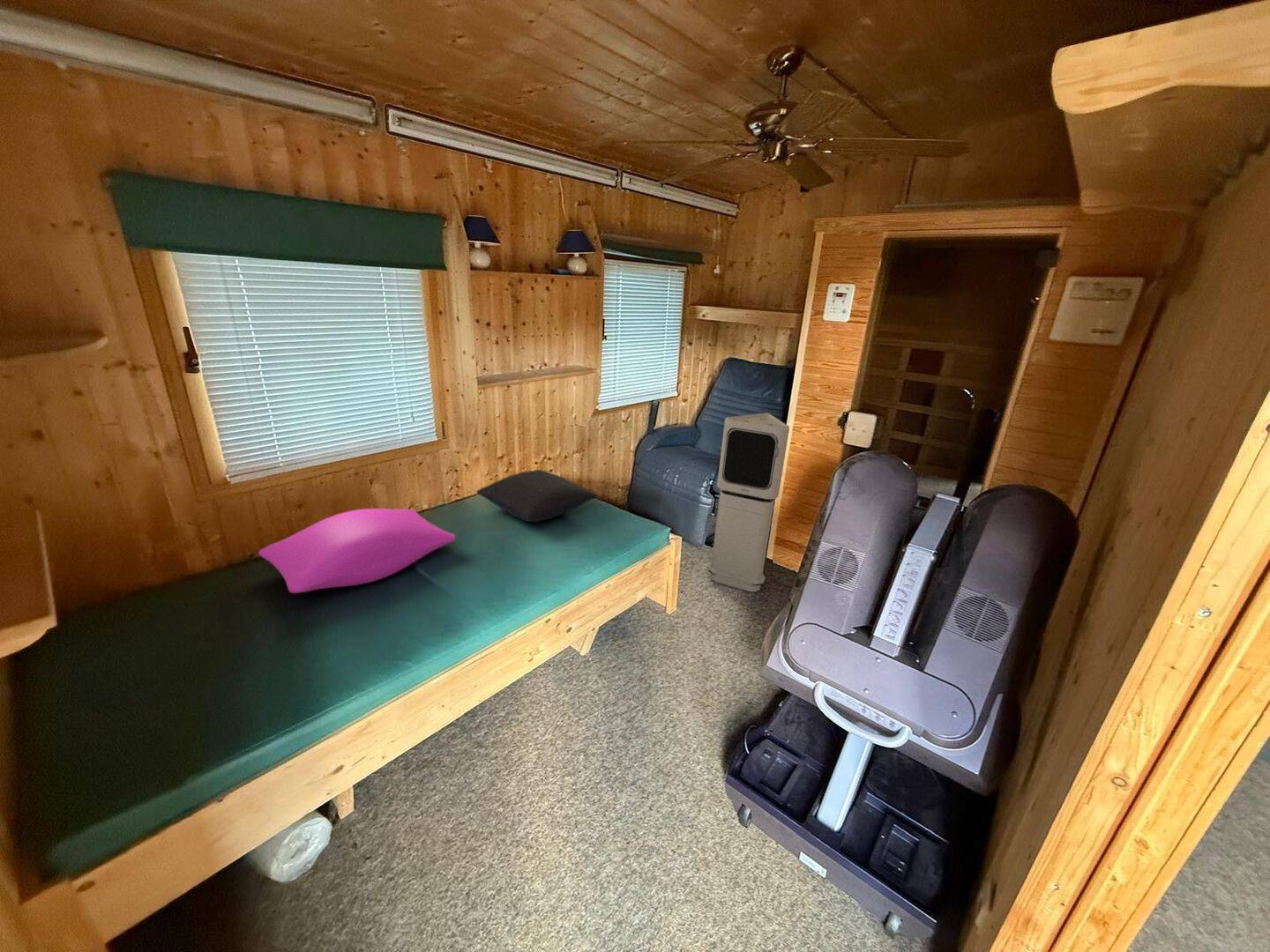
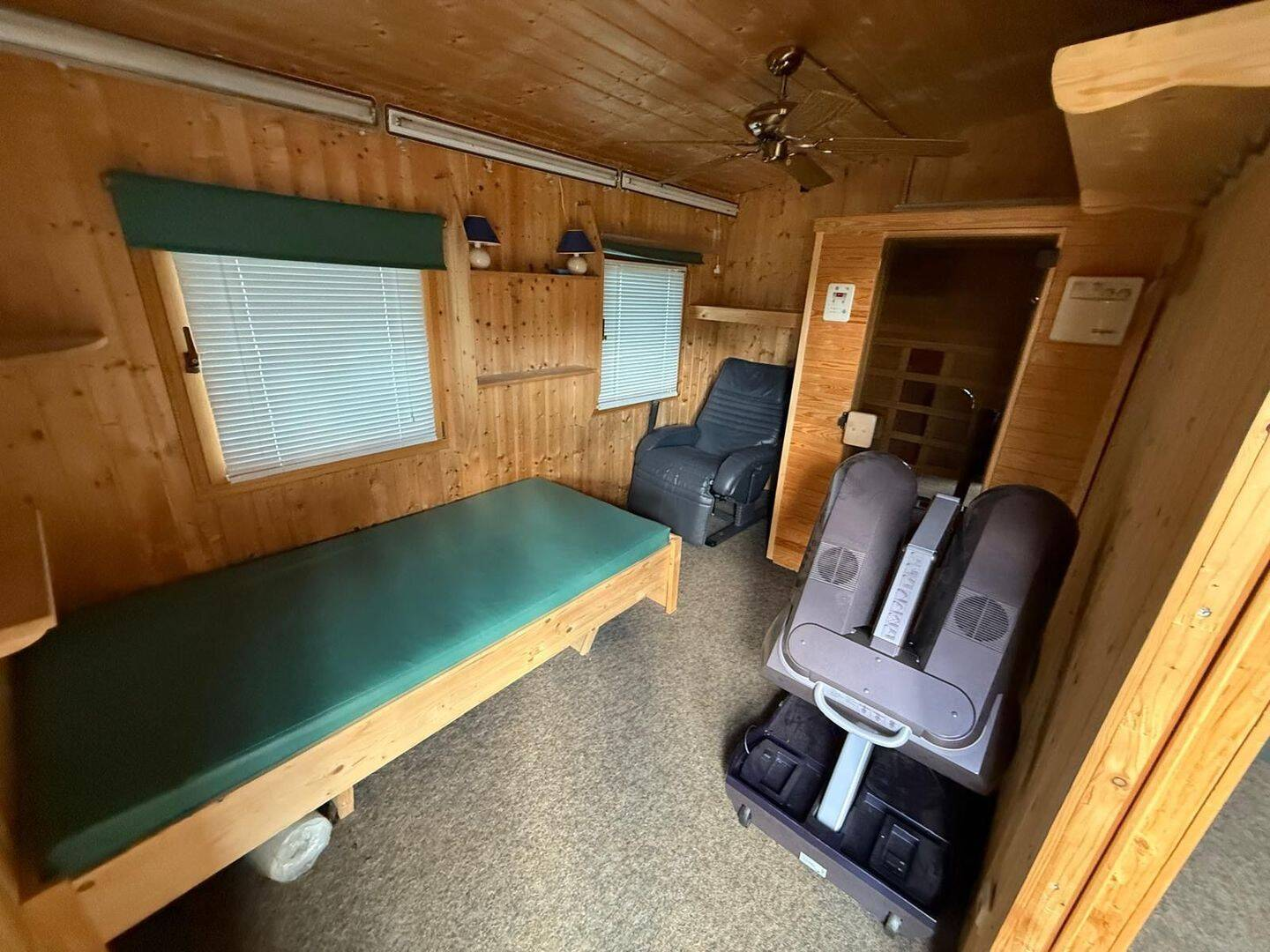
- air purifier [706,413,790,593]
- cushion [258,508,457,594]
- pillow [475,469,599,523]
